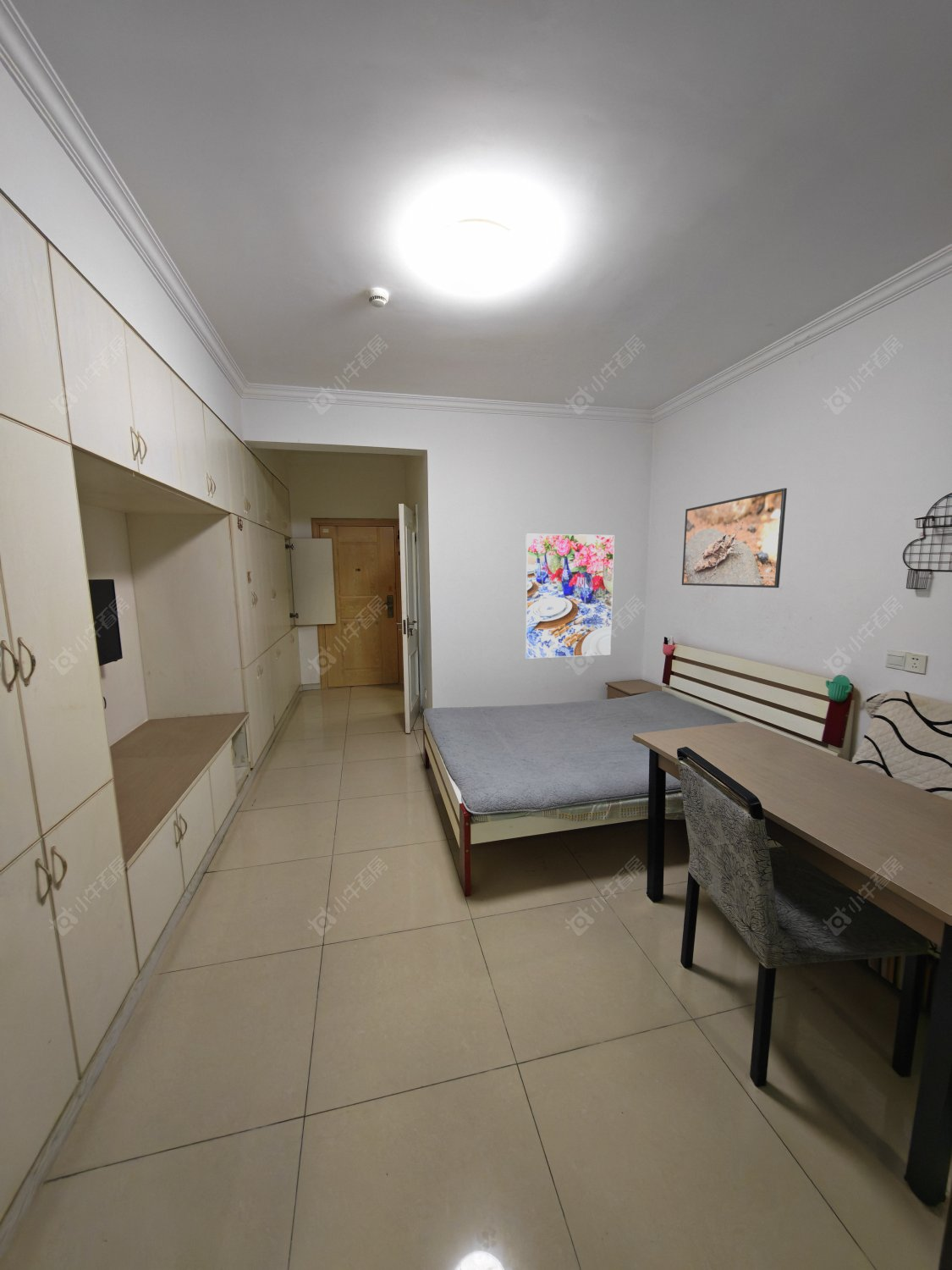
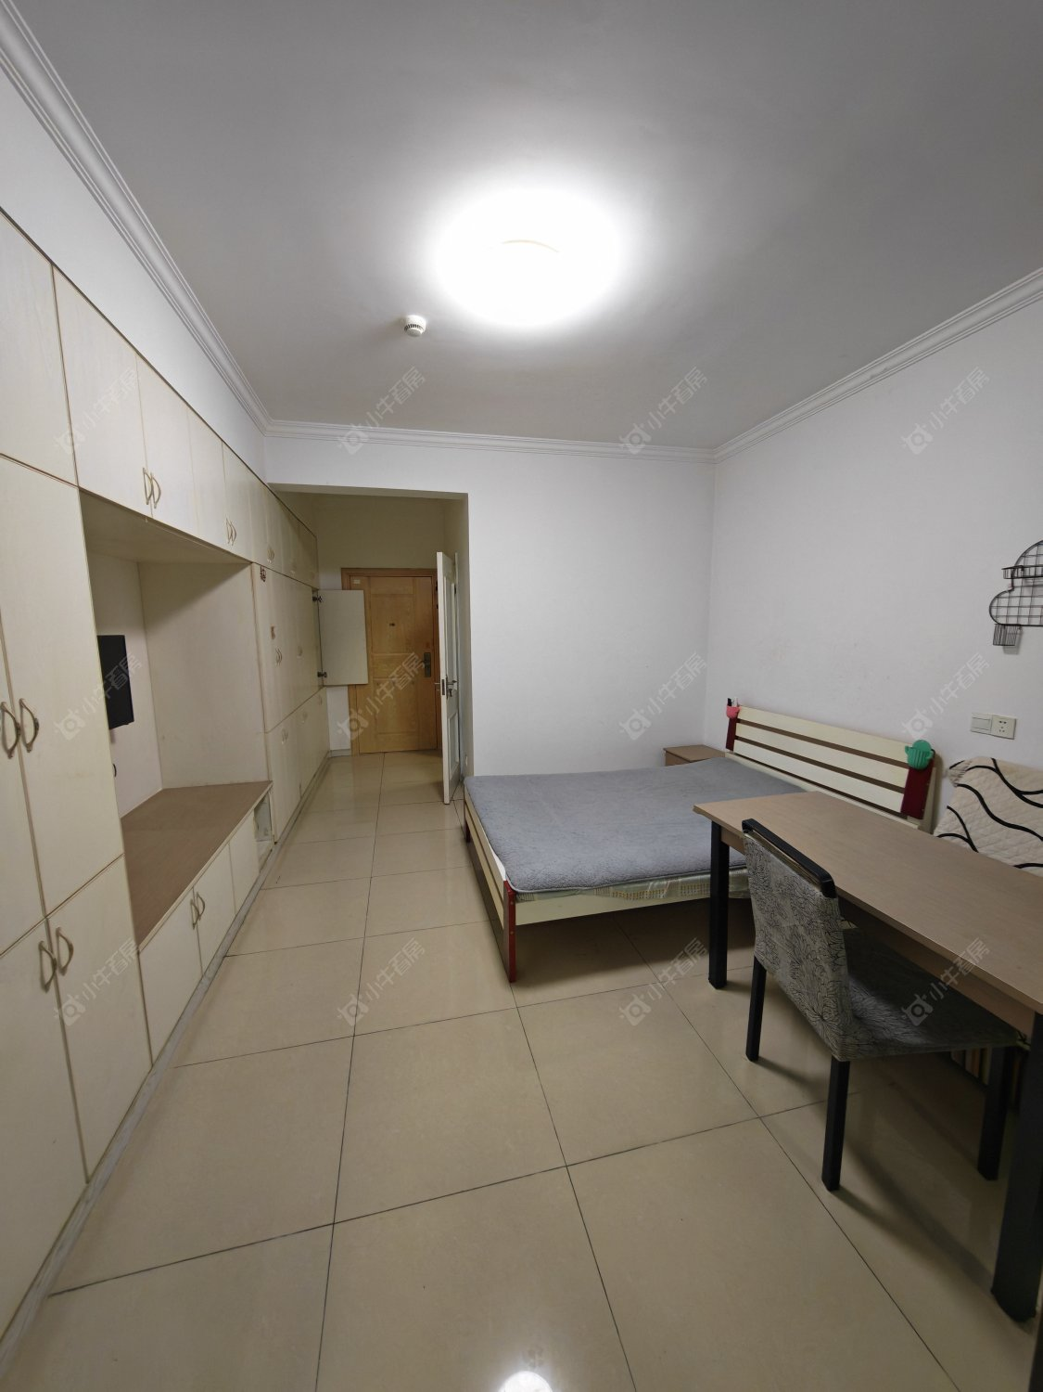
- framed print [524,533,615,660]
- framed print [681,487,788,588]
